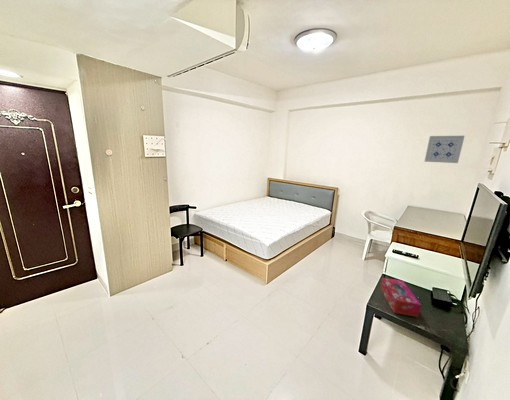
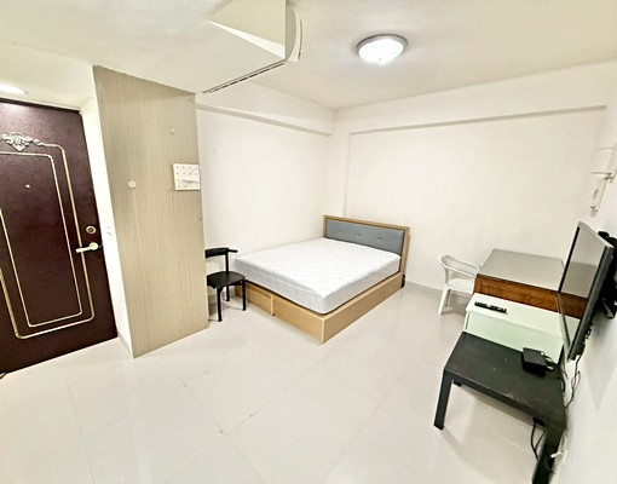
- tissue box [380,277,422,318]
- wall art [424,135,466,164]
